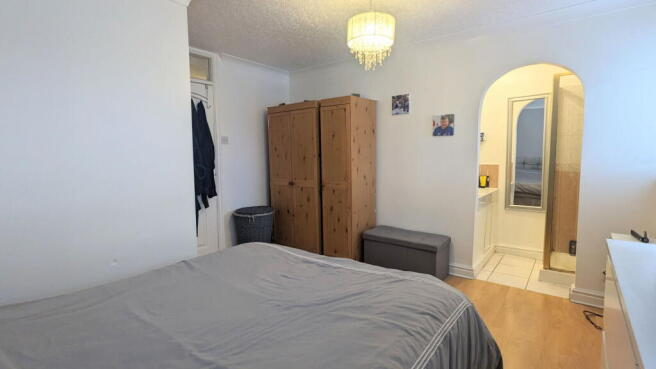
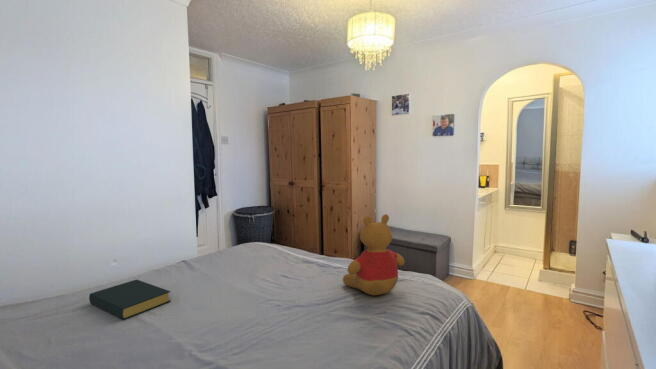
+ teddy bear [342,213,405,296]
+ hardback book [88,279,172,320]
